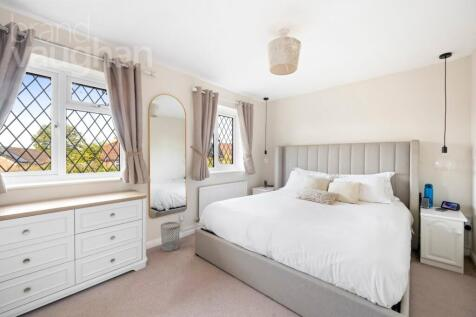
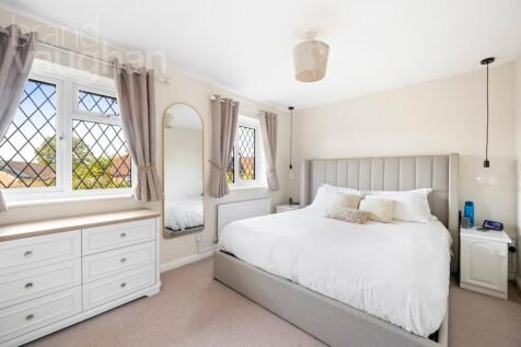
- wastebasket [160,221,181,252]
